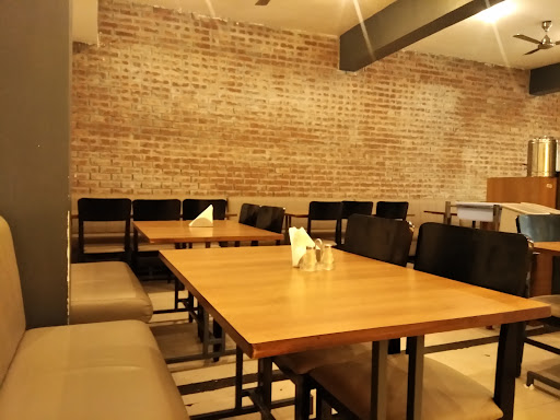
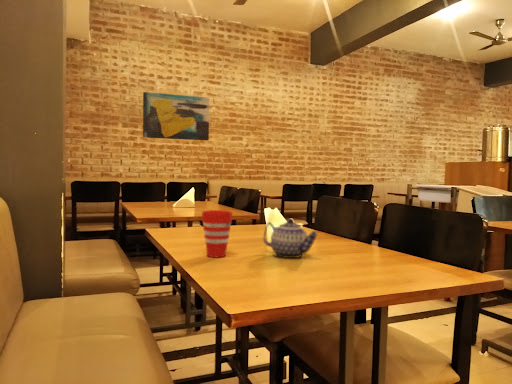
+ cup [201,209,233,258]
+ wall art [142,91,210,142]
+ teapot [262,218,318,259]
